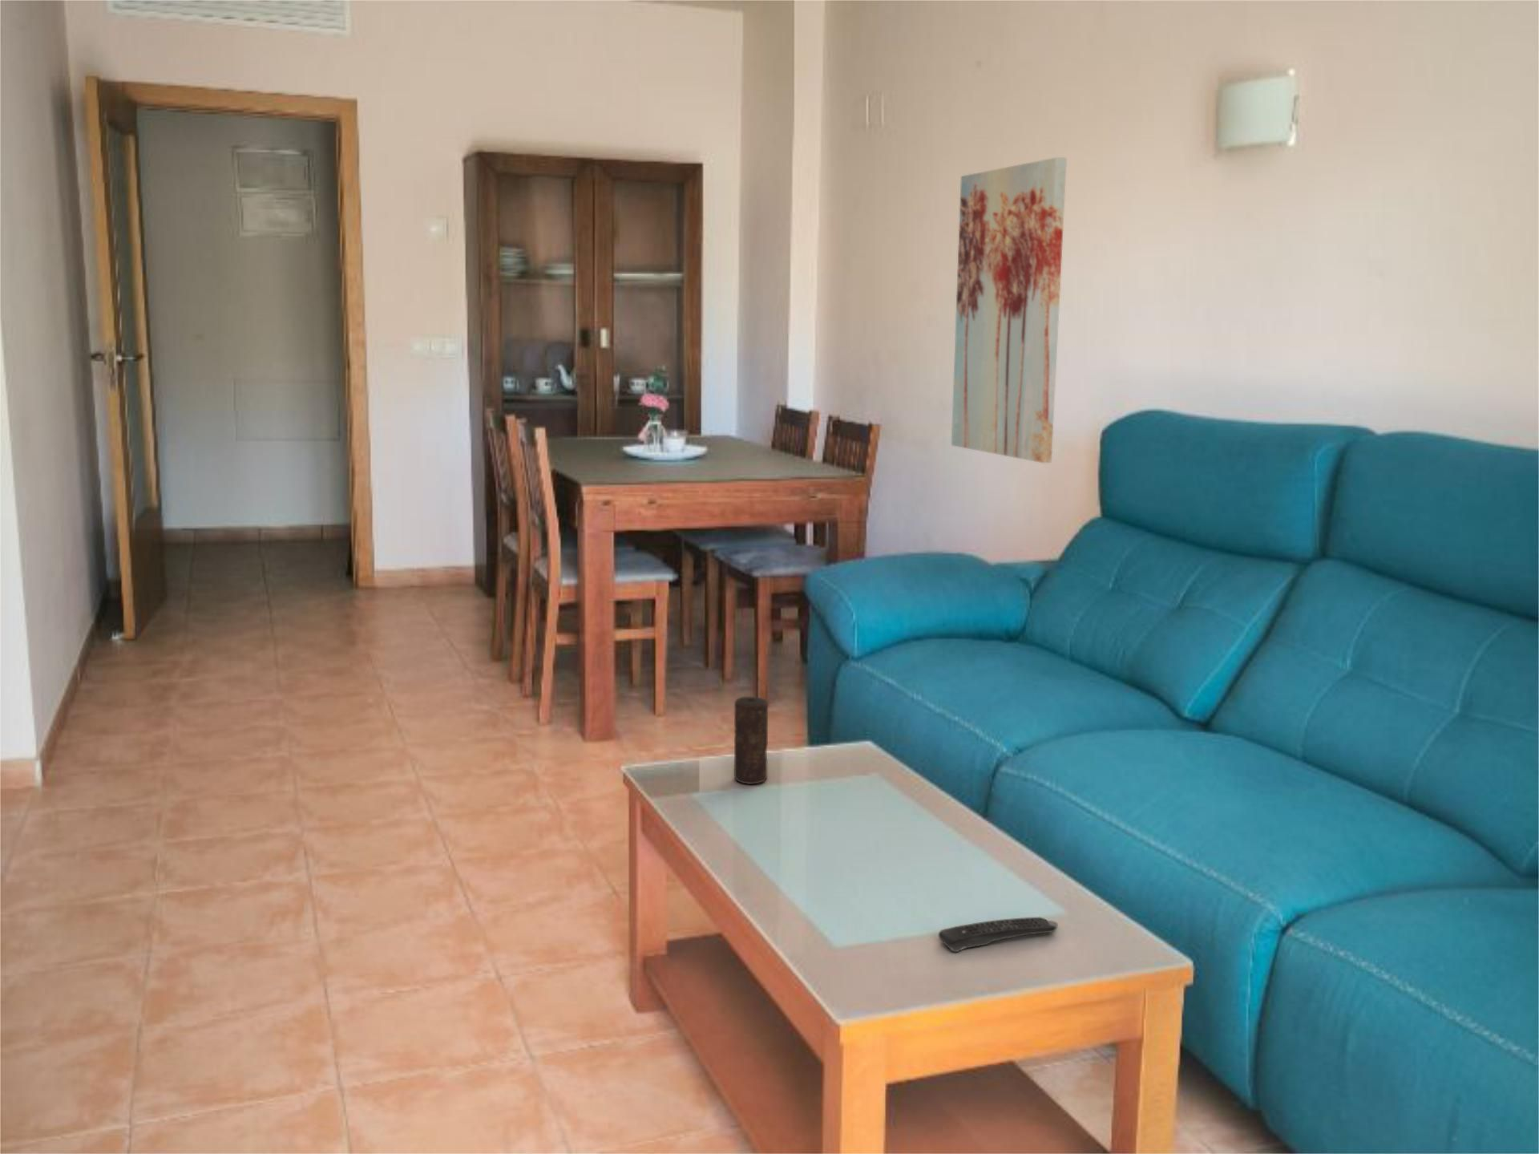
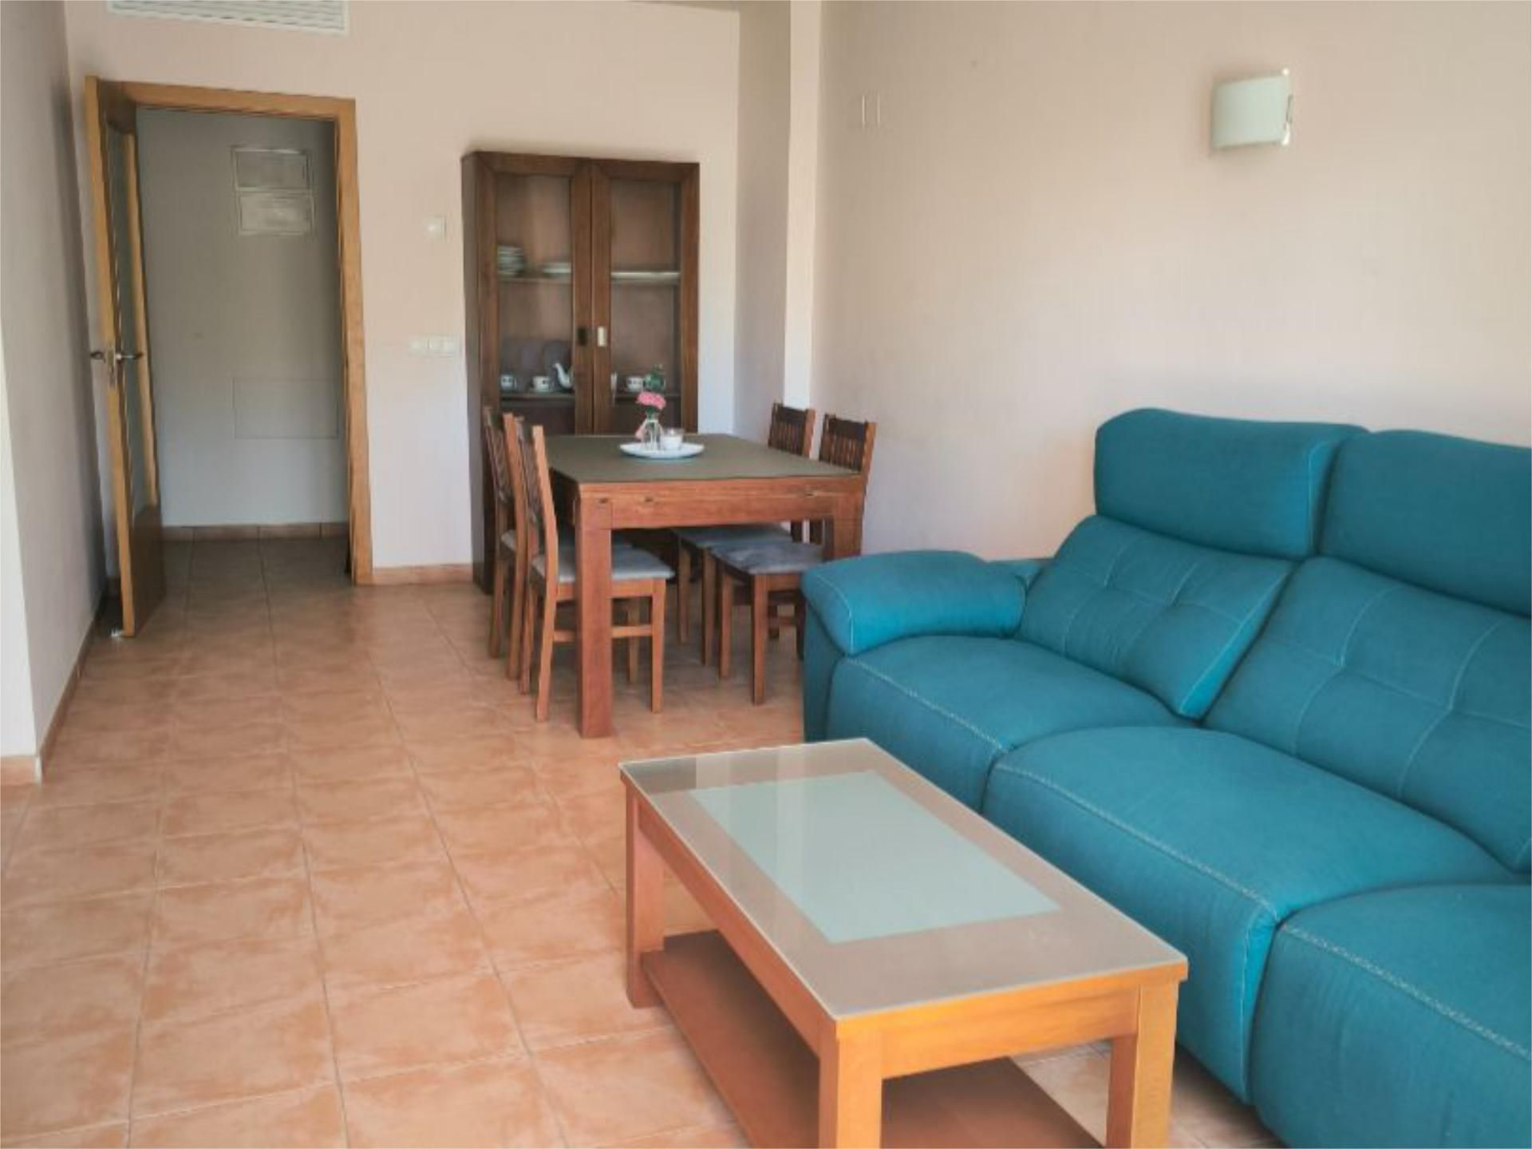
- remote control [938,916,1059,953]
- candle [733,696,768,785]
- wall art [950,156,1068,463]
